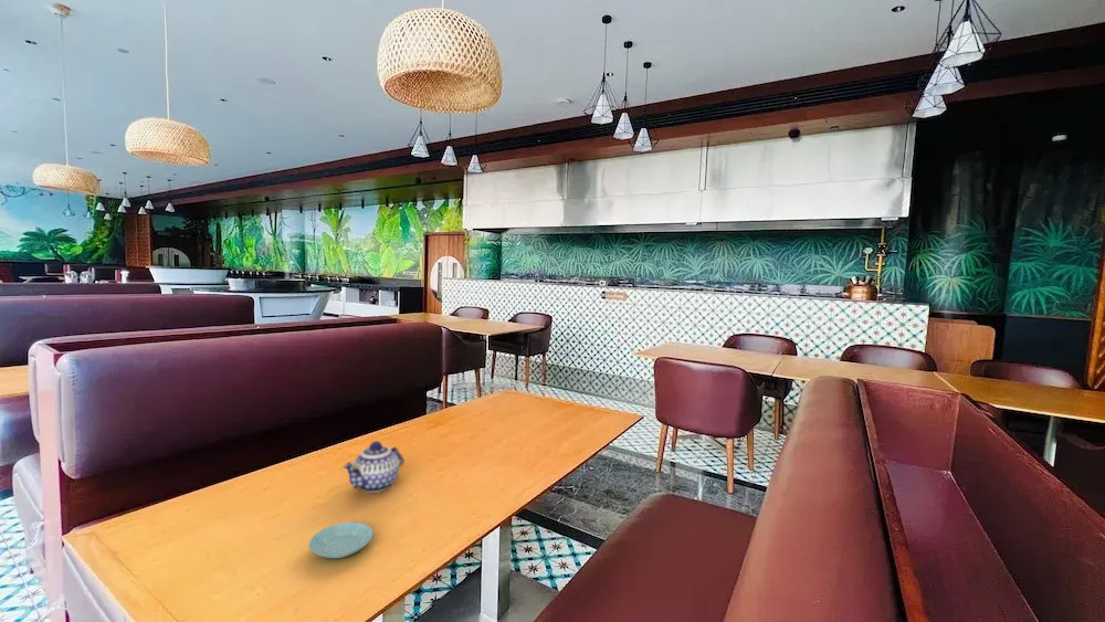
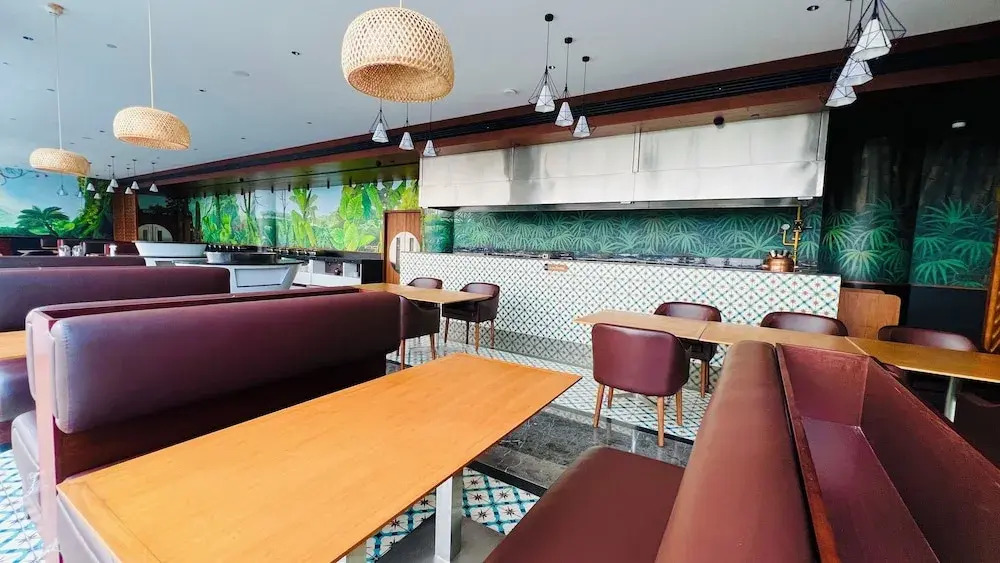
- teapot [341,440,406,494]
- saucer [308,521,373,559]
